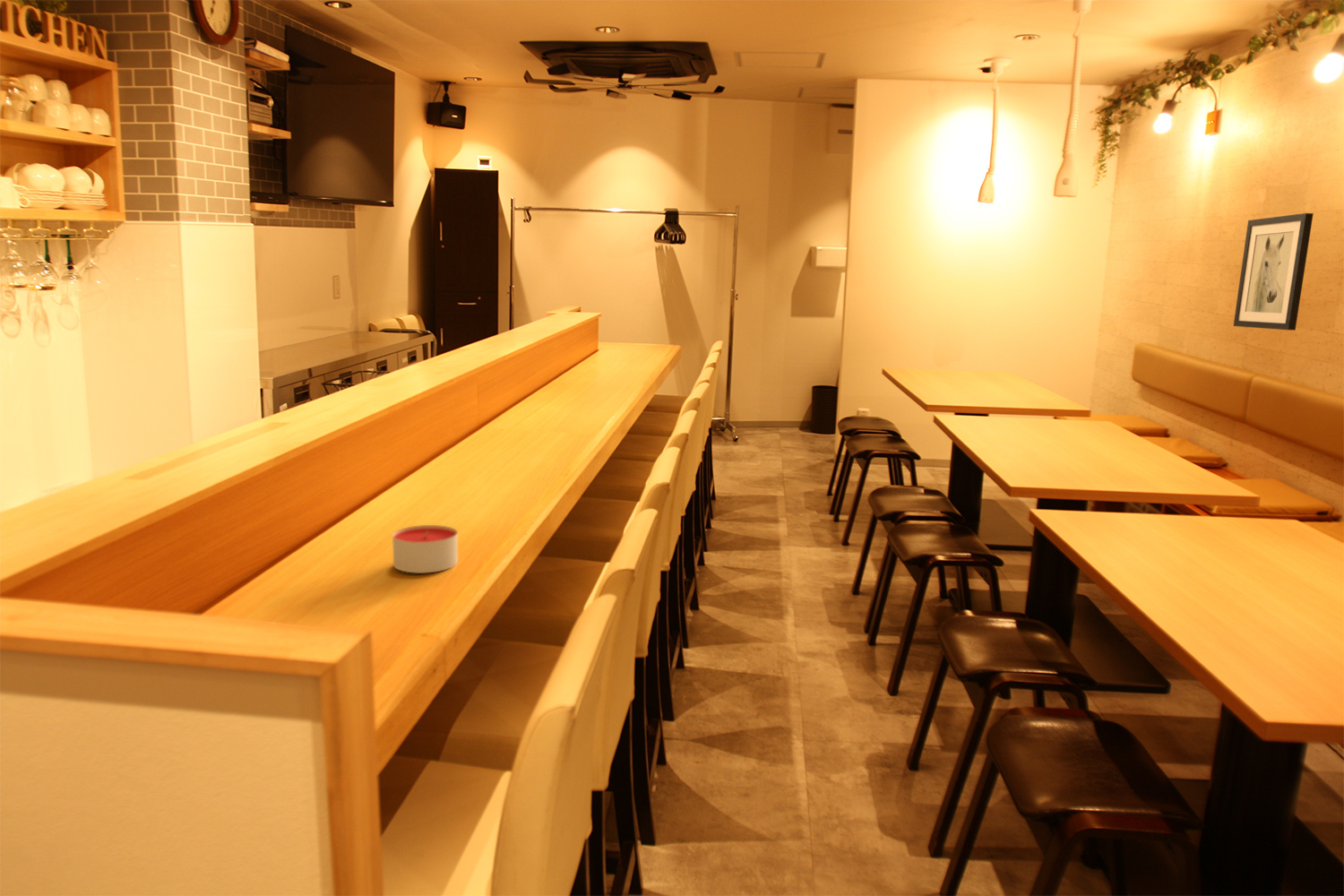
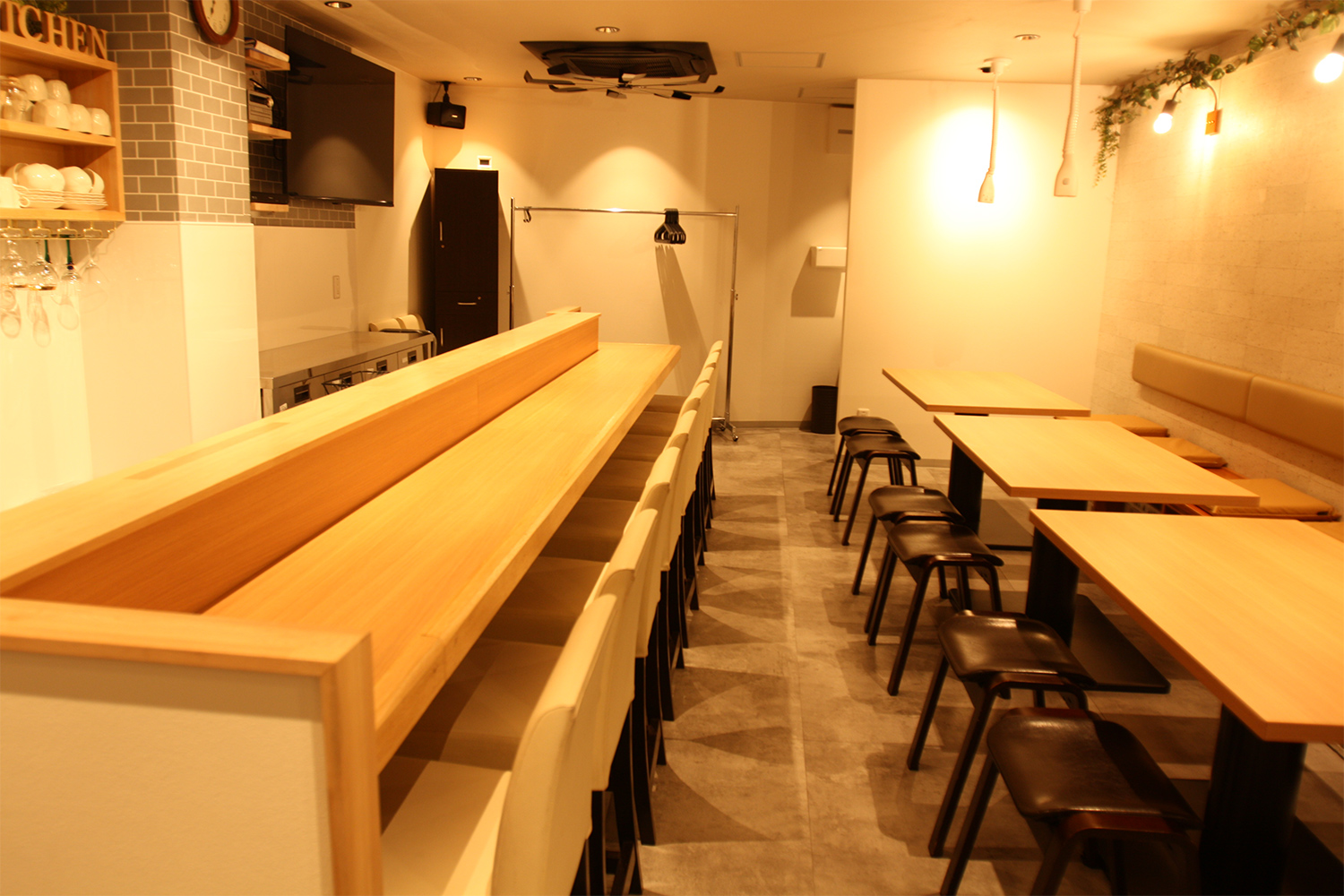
- wall art [1233,212,1314,332]
- candle [392,524,459,574]
